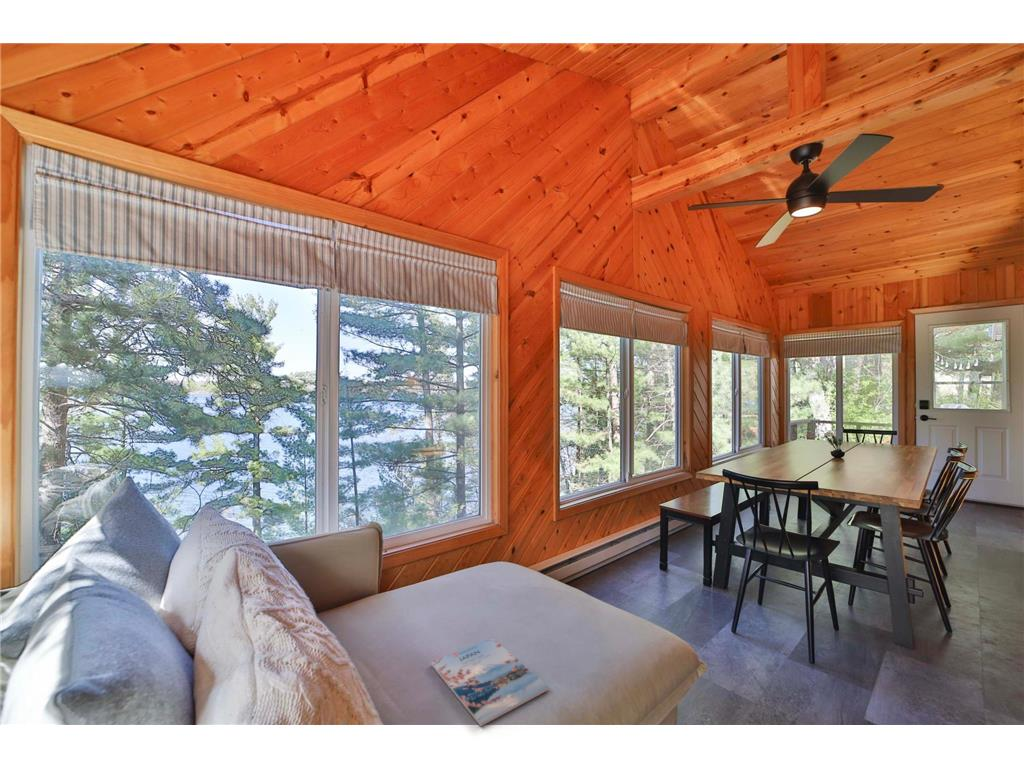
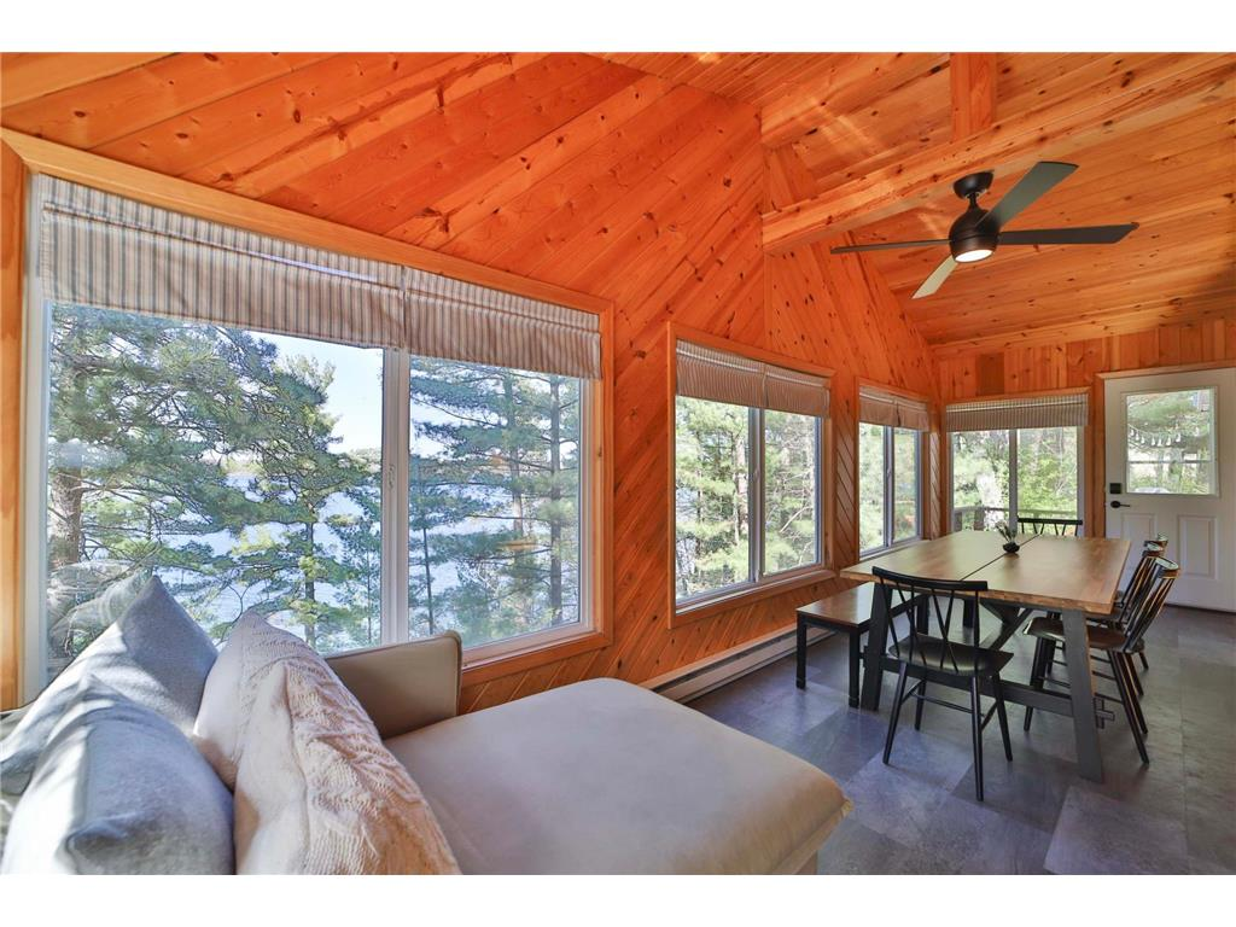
- magazine [430,636,550,727]
